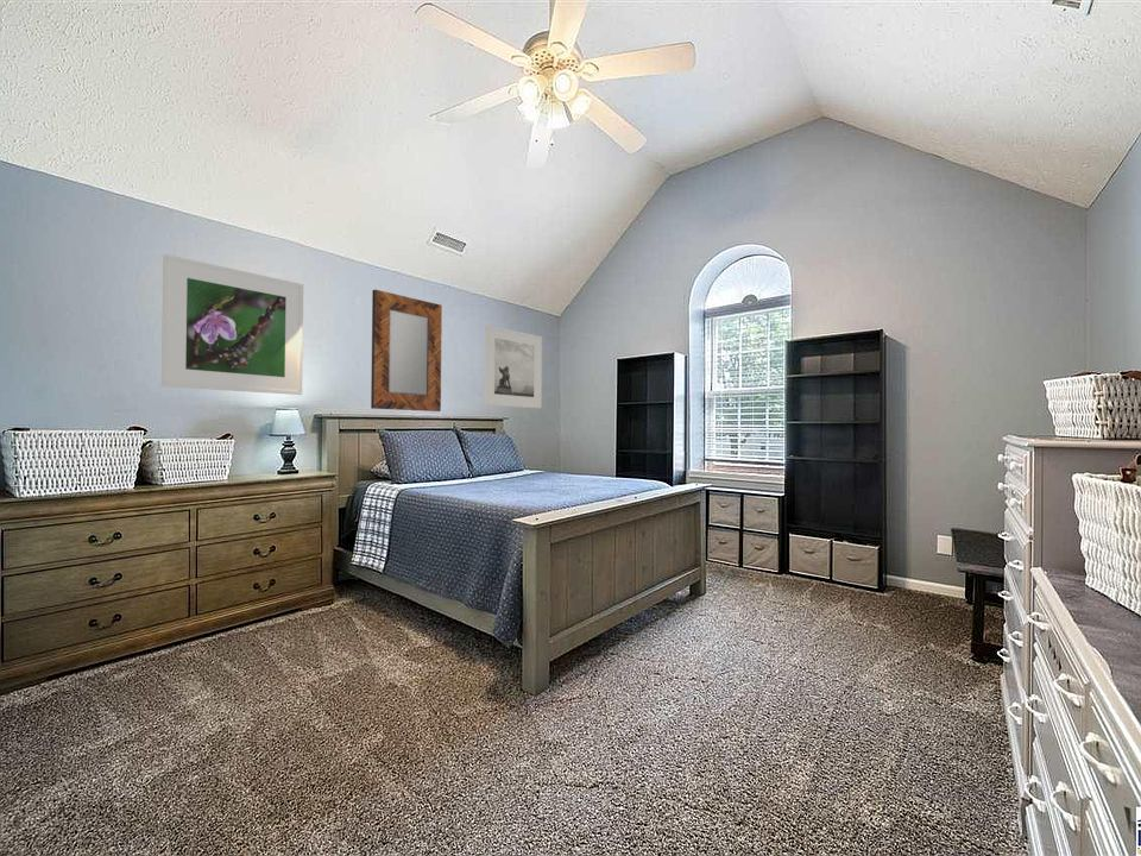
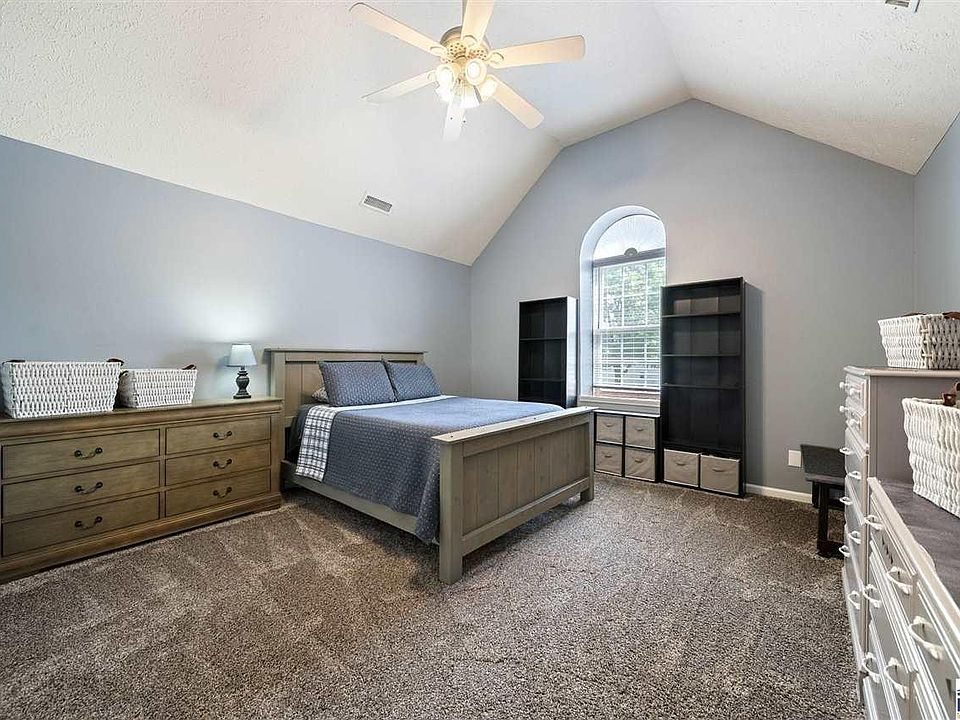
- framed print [483,323,543,409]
- home mirror [370,289,443,413]
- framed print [160,253,304,396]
